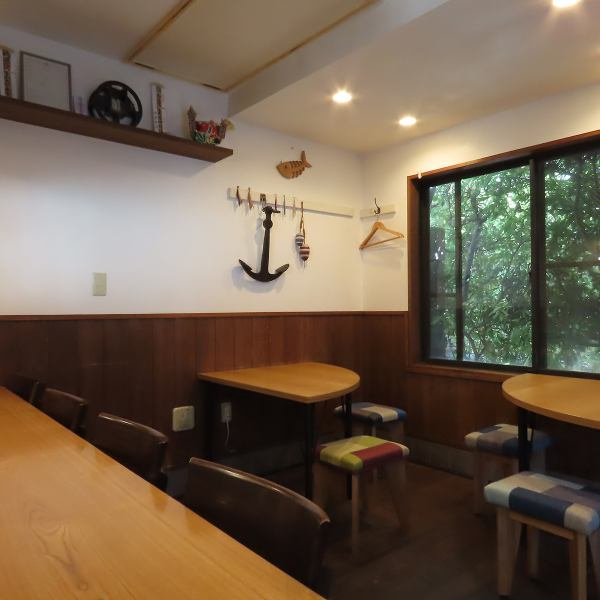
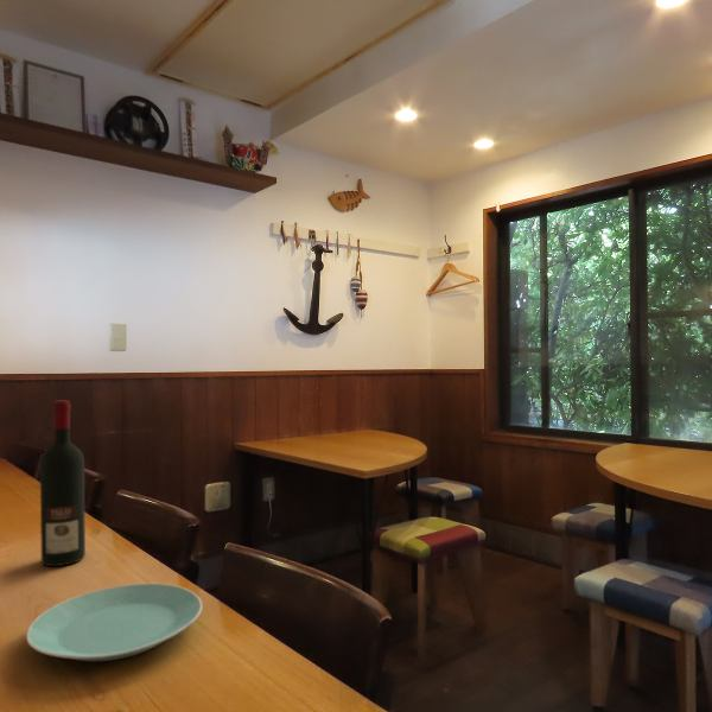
+ alcohol [39,399,87,567]
+ plate [25,583,204,662]
